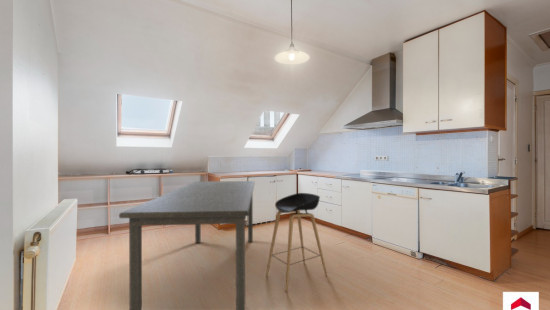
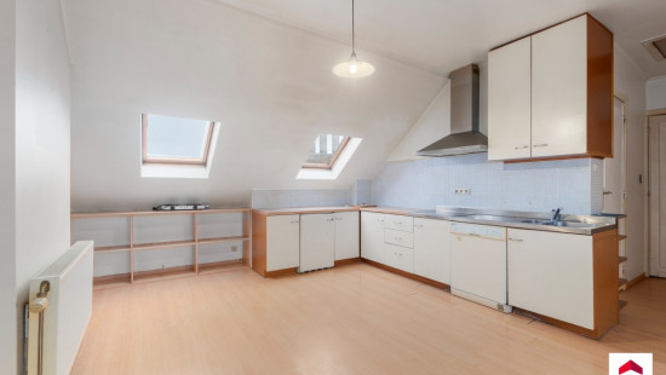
- dining table [118,180,256,310]
- stool [265,192,328,292]
